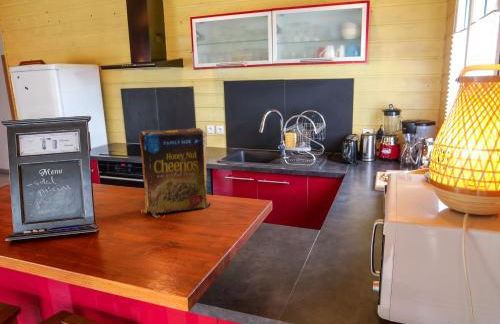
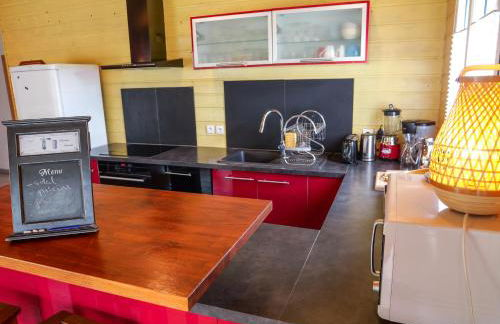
- cereal box [138,127,214,219]
